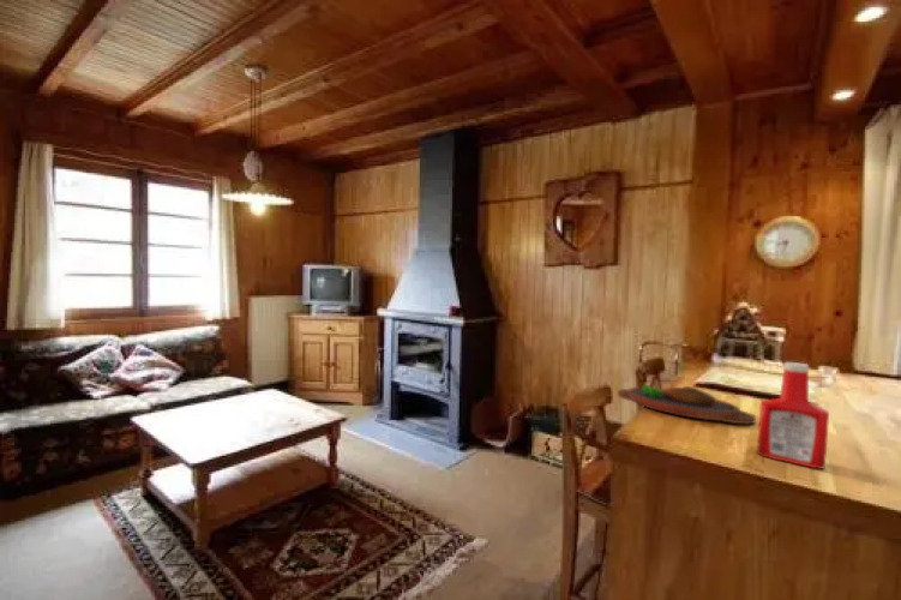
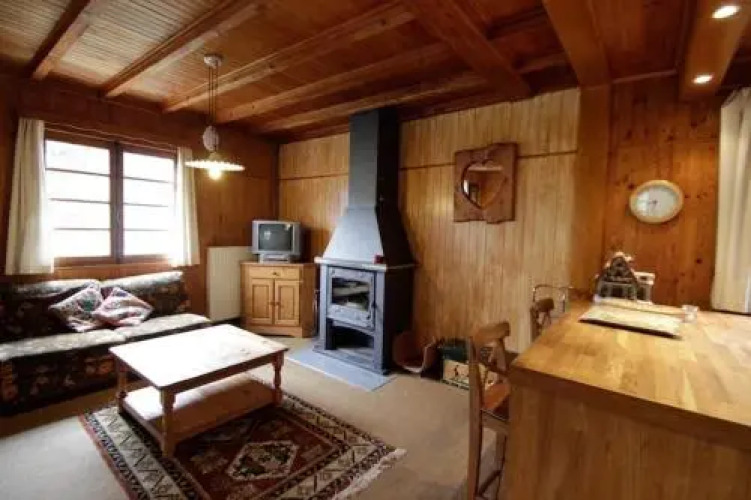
- soap bottle [756,361,830,470]
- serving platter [617,384,757,425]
